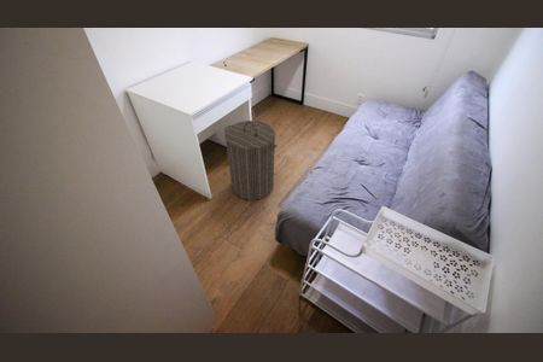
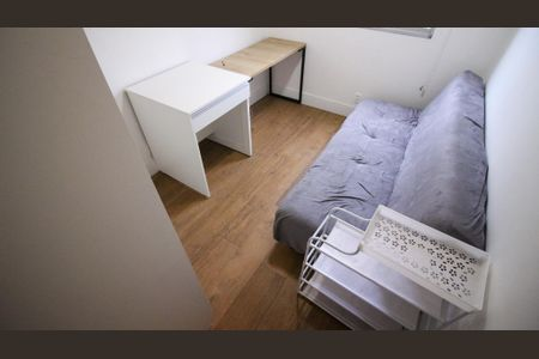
- laundry hamper [223,119,279,202]
